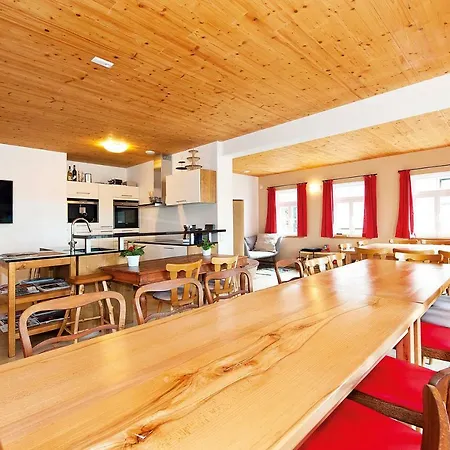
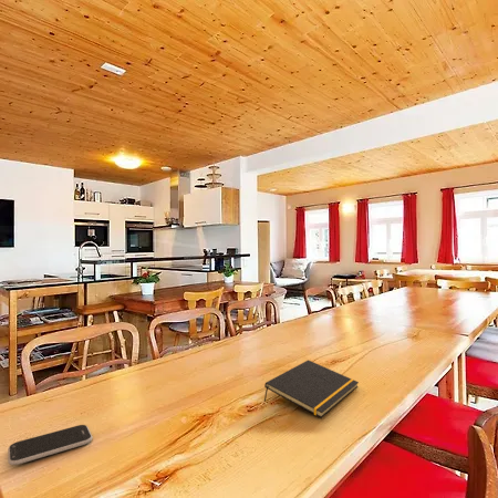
+ smartphone [7,424,93,466]
+ notepad [263,359,360,418]
